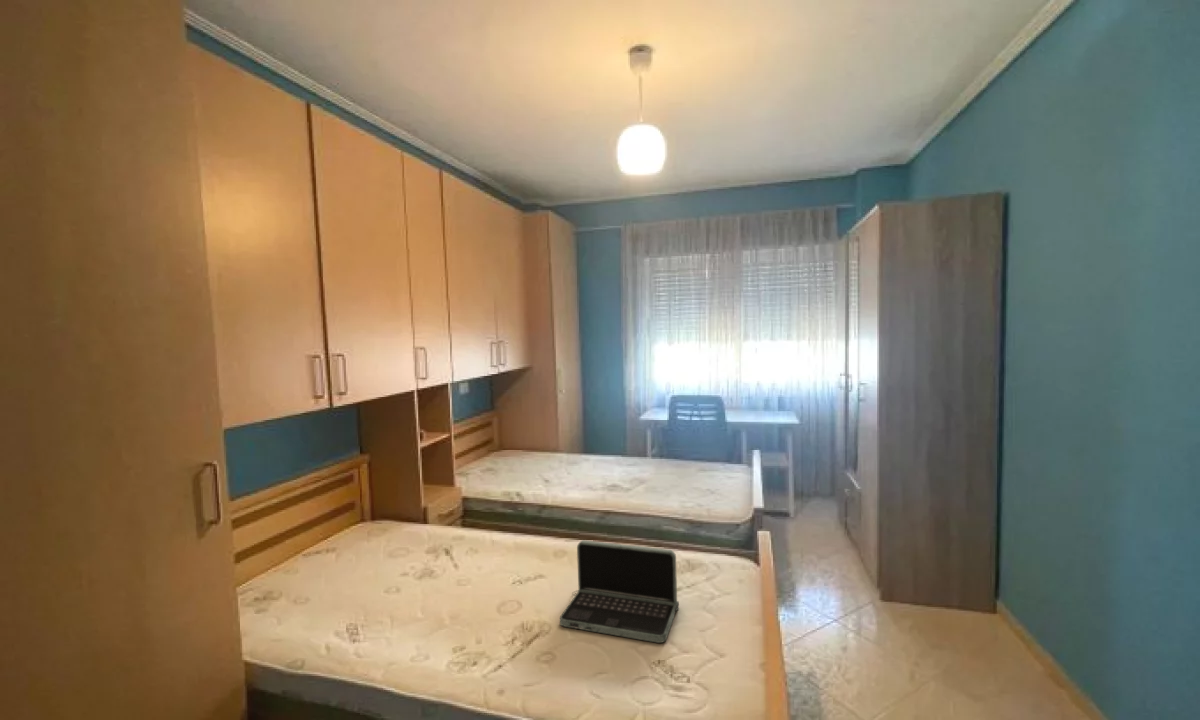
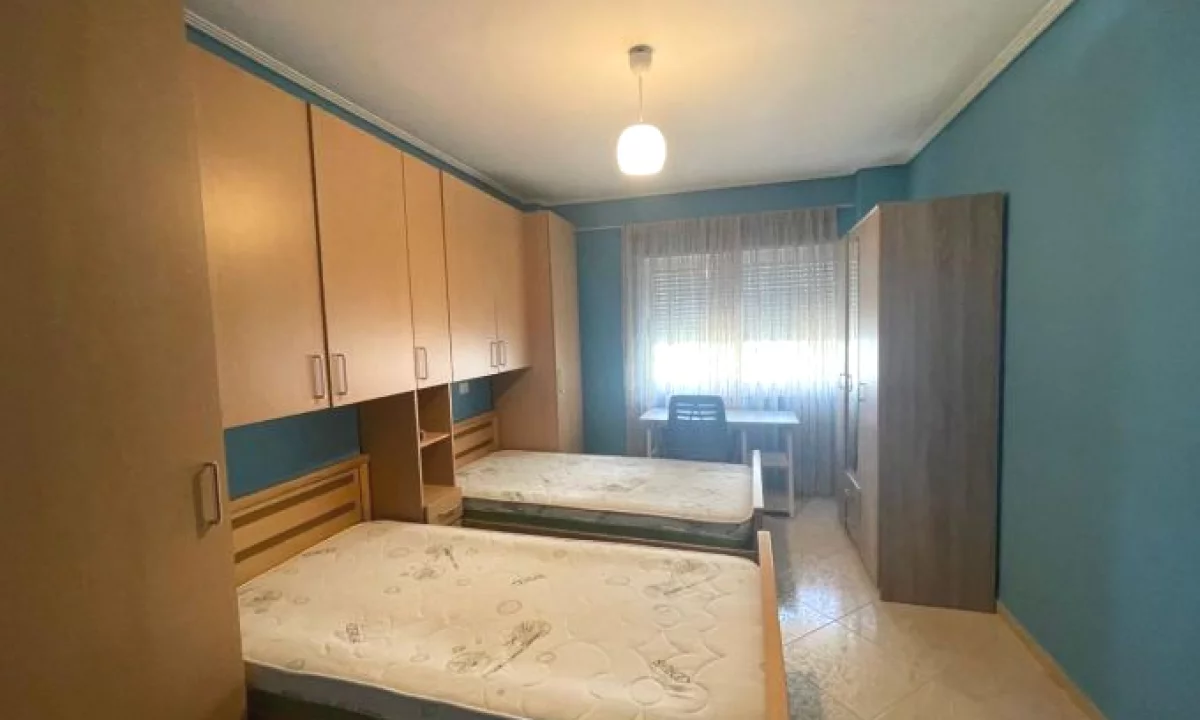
- laptop [559,539,680,644]
